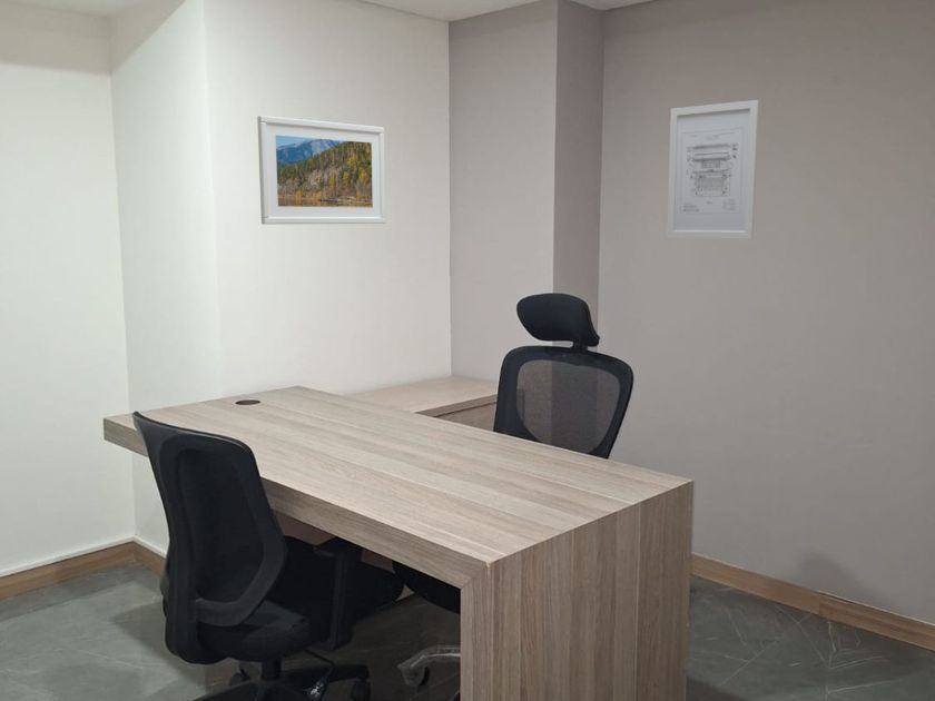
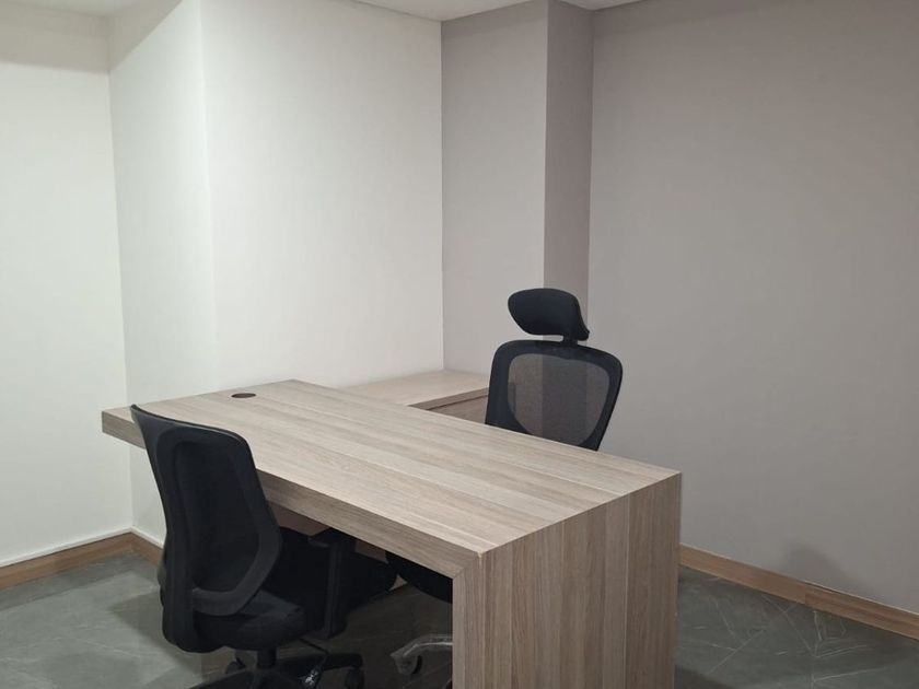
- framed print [256,115,386,226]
- wall art [666,99,760,240]
